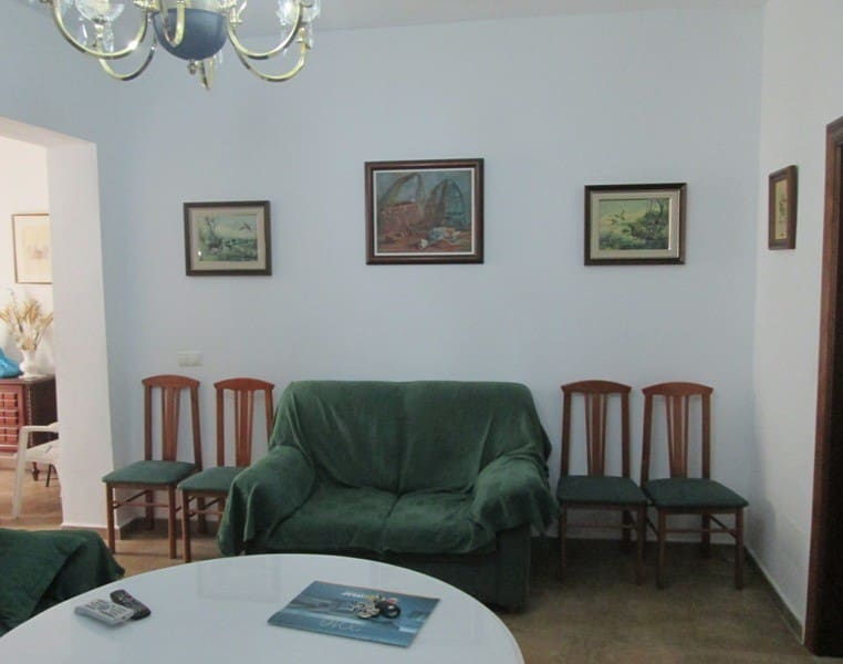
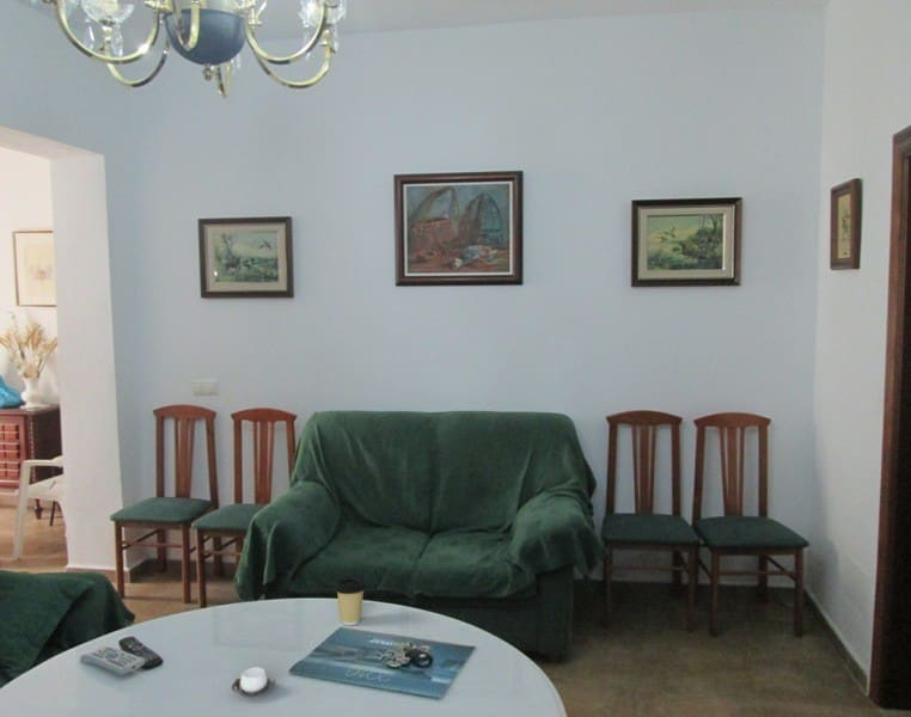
+ cup [231,667,276,697]
+ coffee cup [334,577,367,626]
